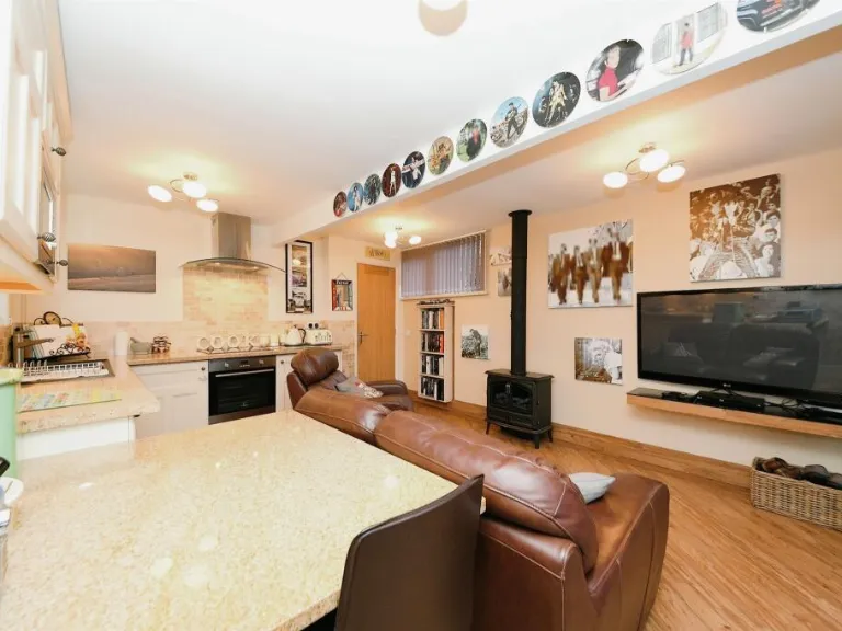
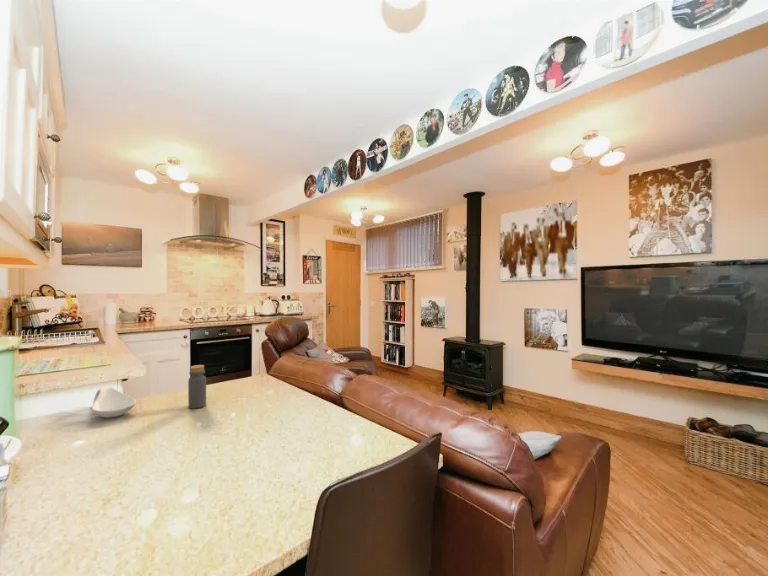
+ spoon rest [91,386,137,419]
+ bottle [187,364,207,410]
